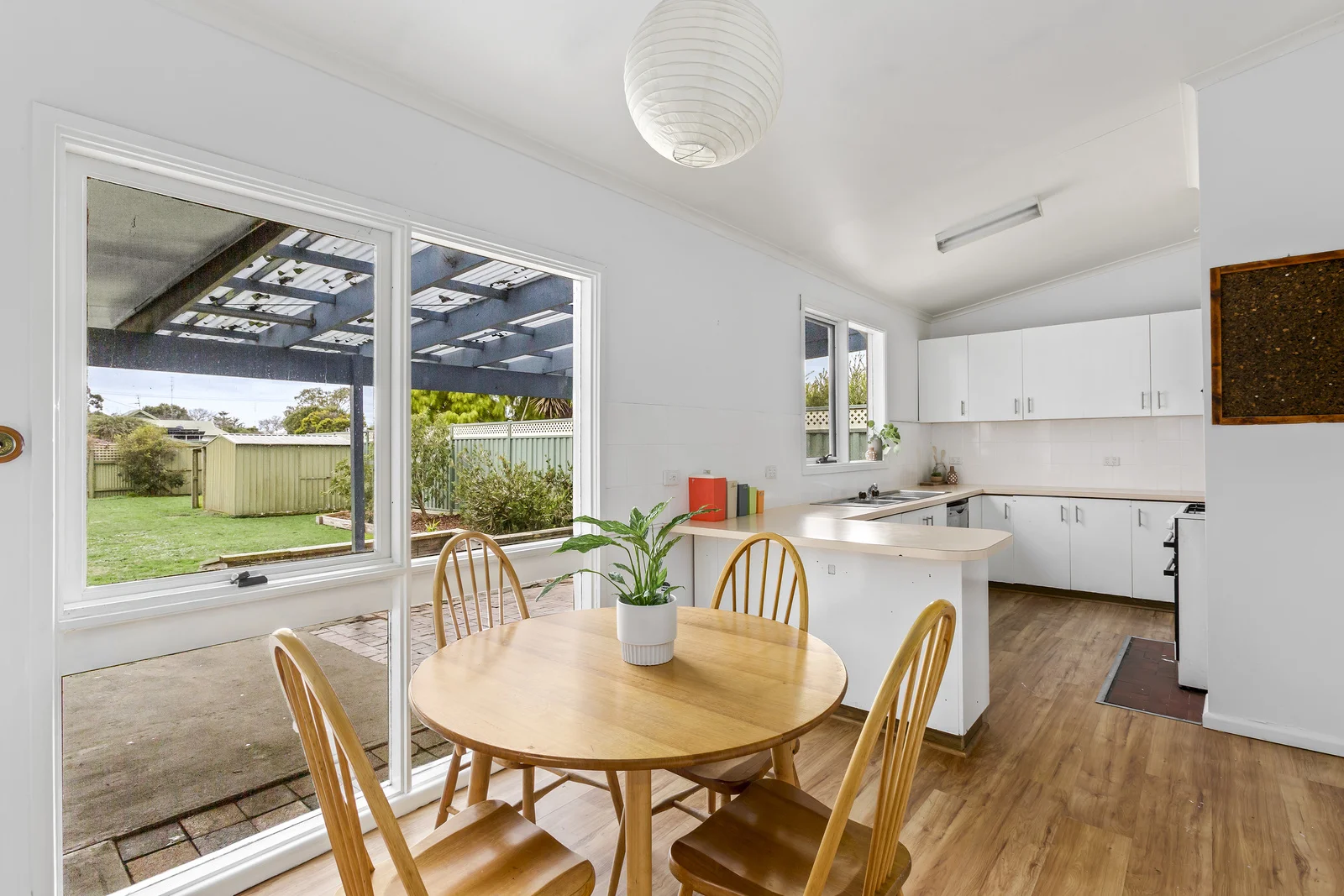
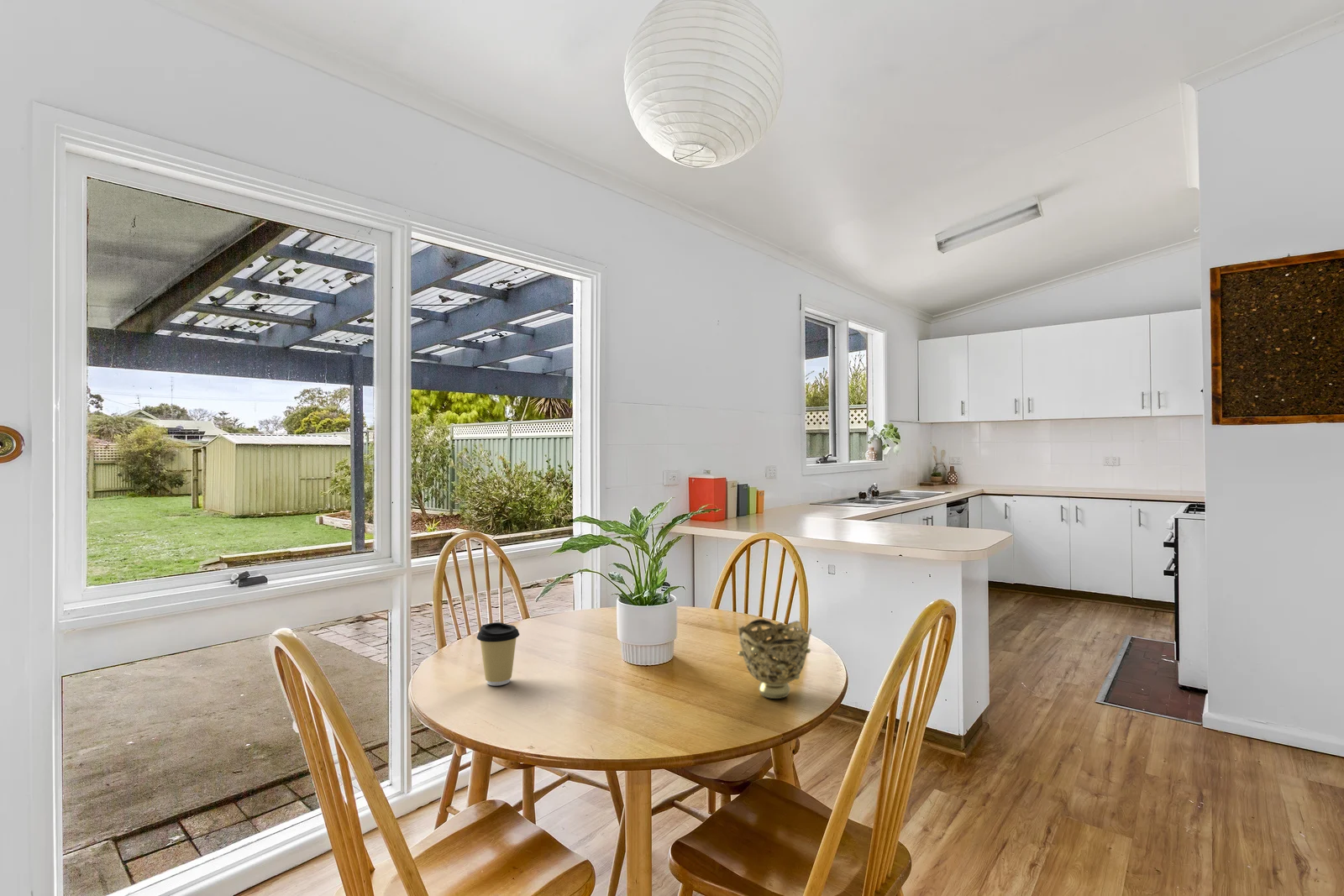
+ coffee cup [476,621,520,686]
+ decorative bowl [737,618,812,700]
